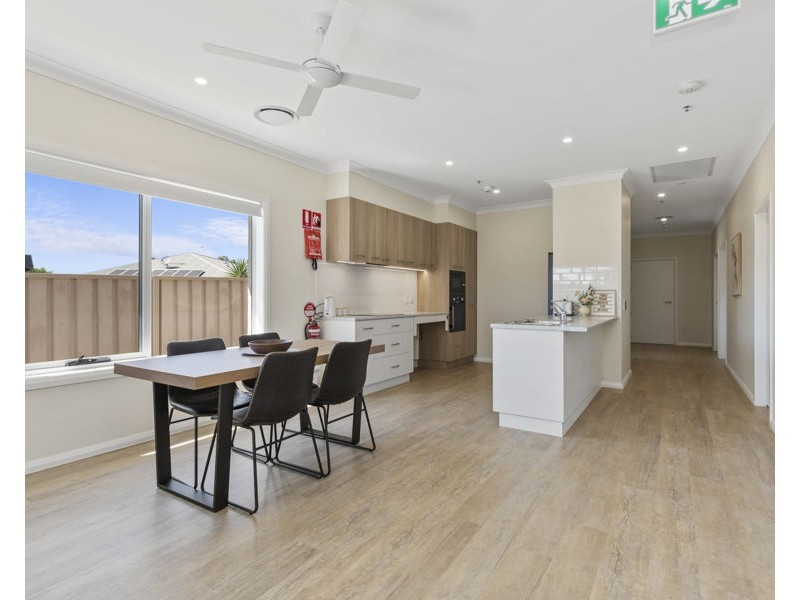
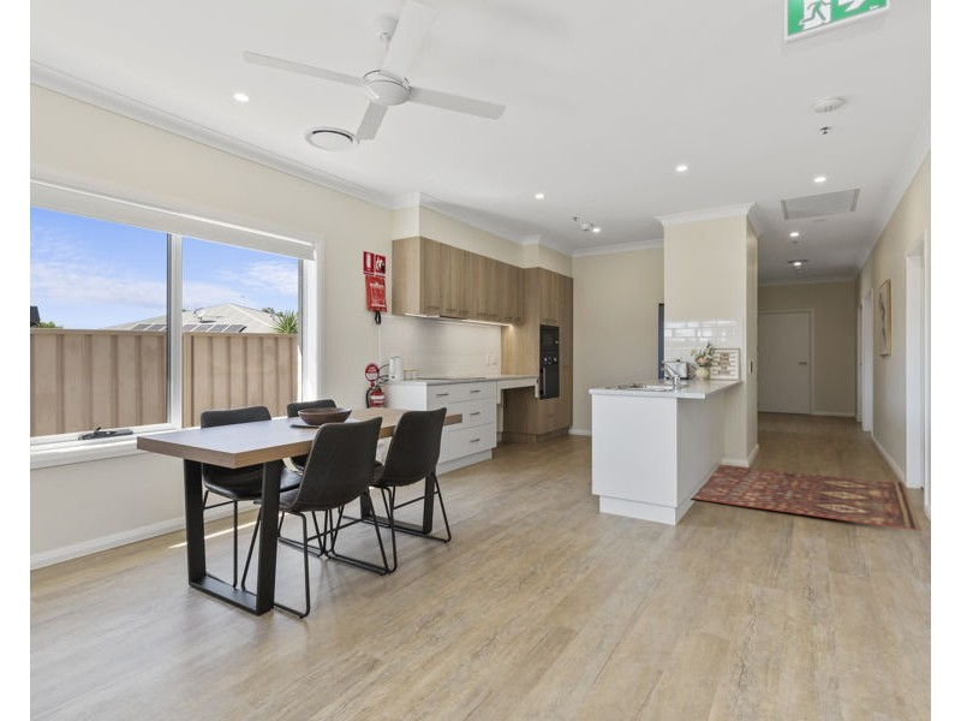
+ rug [587,464,923,532]
